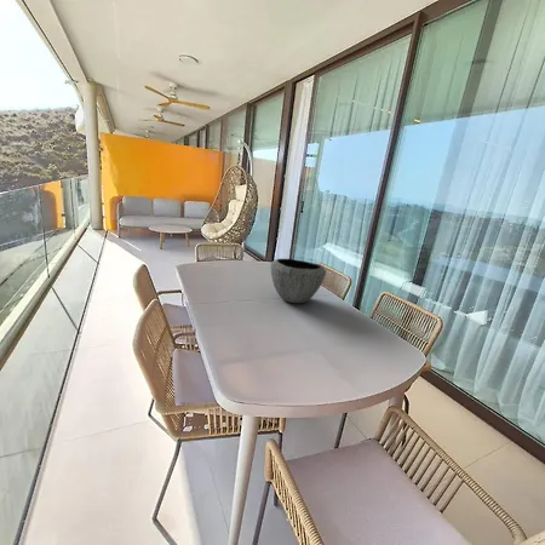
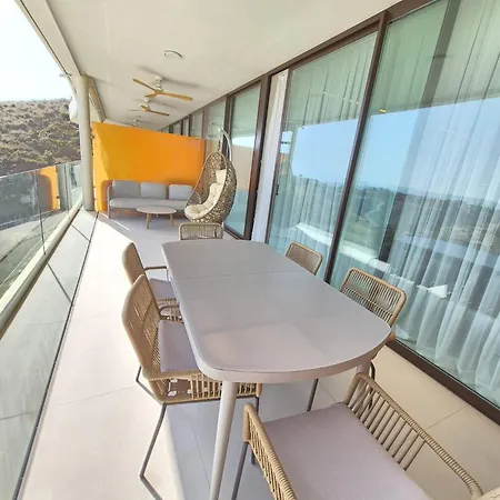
- bowl [270,258,327,304]
